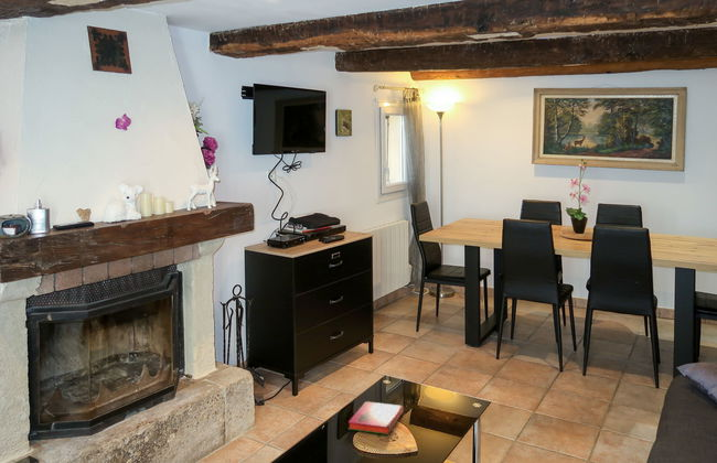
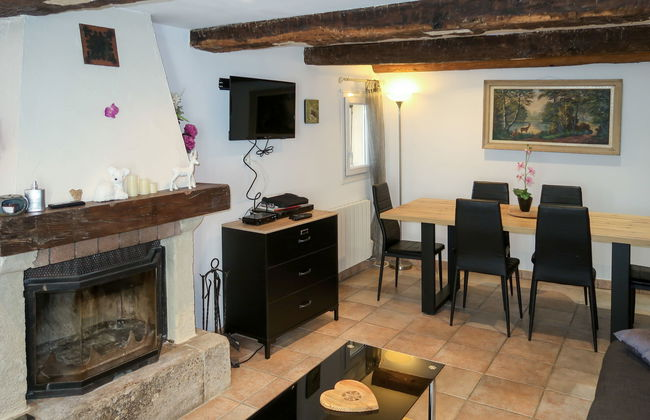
- hardback book [347,400,405,435]
